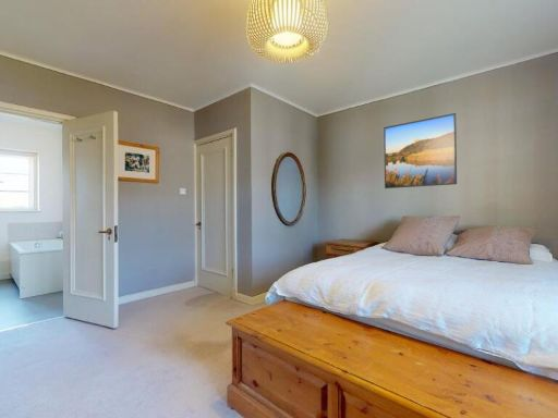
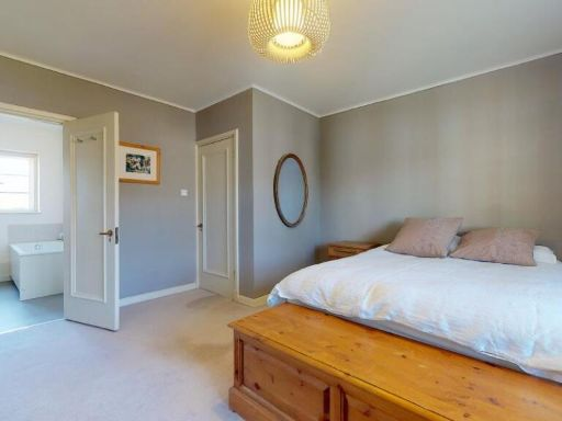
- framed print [383,112,458,189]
